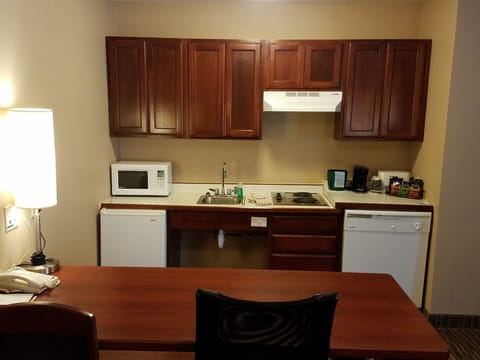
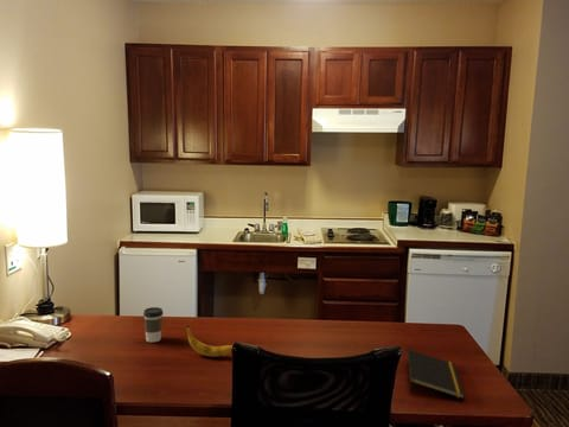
+ coffee cup [142,306,165,343]
+ notepad [407,349,466,400]
+ banana [186,324,234,358]
